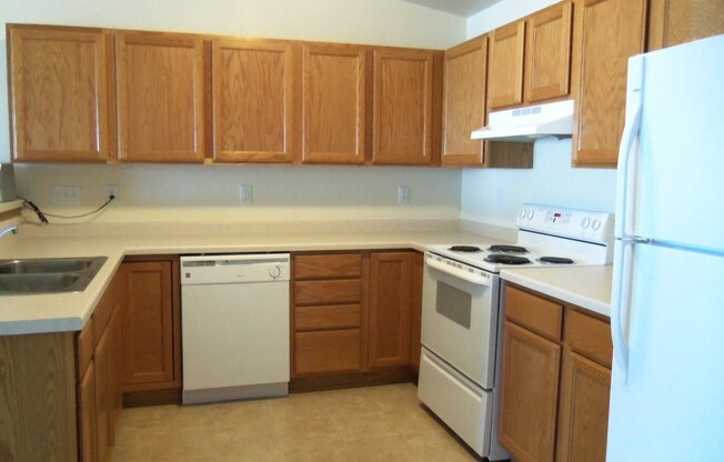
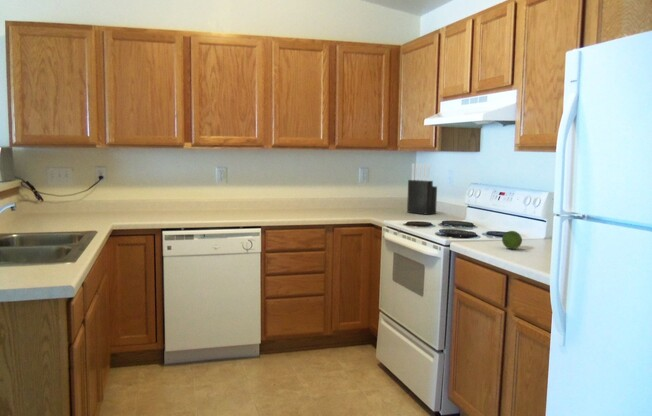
+ fruit [501,230,523,250]
+ knife block [406,163,438,216]
